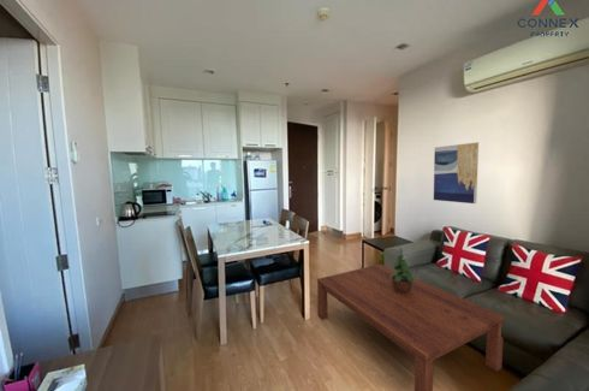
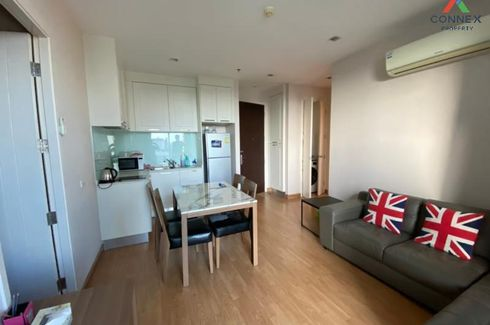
- potted plant [391,247,415,294]
- wall art [433,141,480,205]
- coffee table [316,263,506,391]
